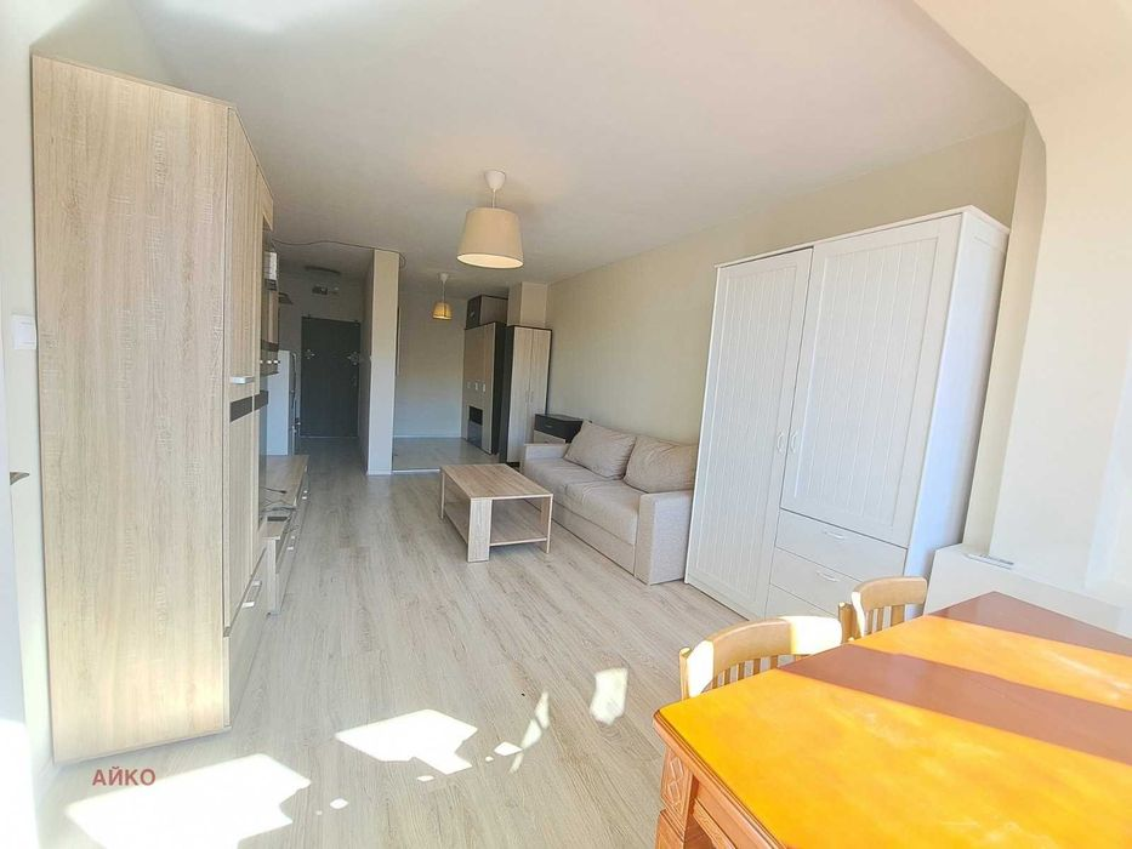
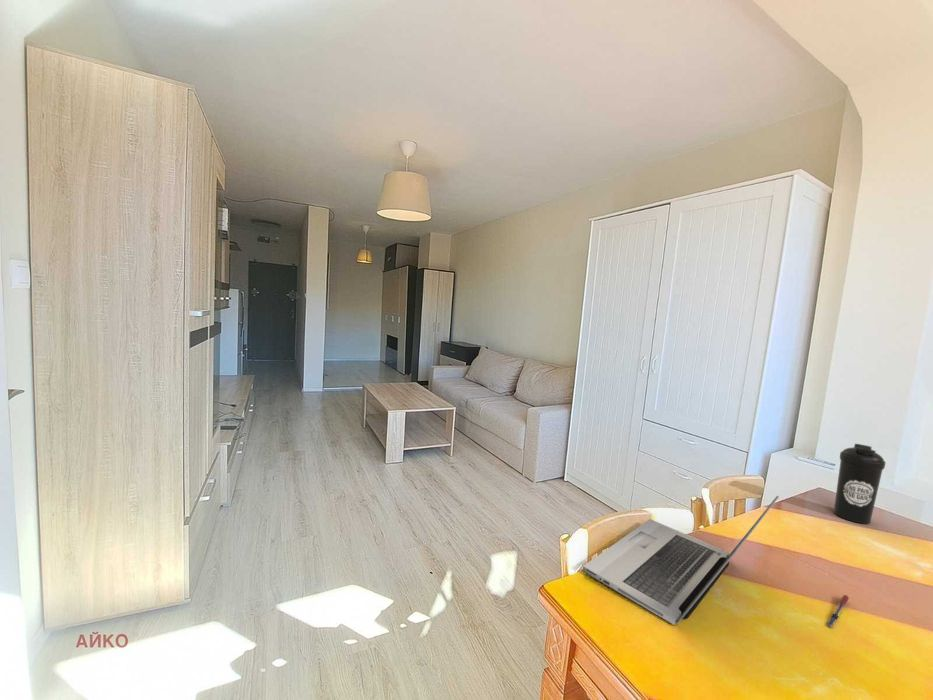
+ laptop [582,495,780,626]
+ pen [825,594,850,630]
+ water bottle [833,443,886,525]
